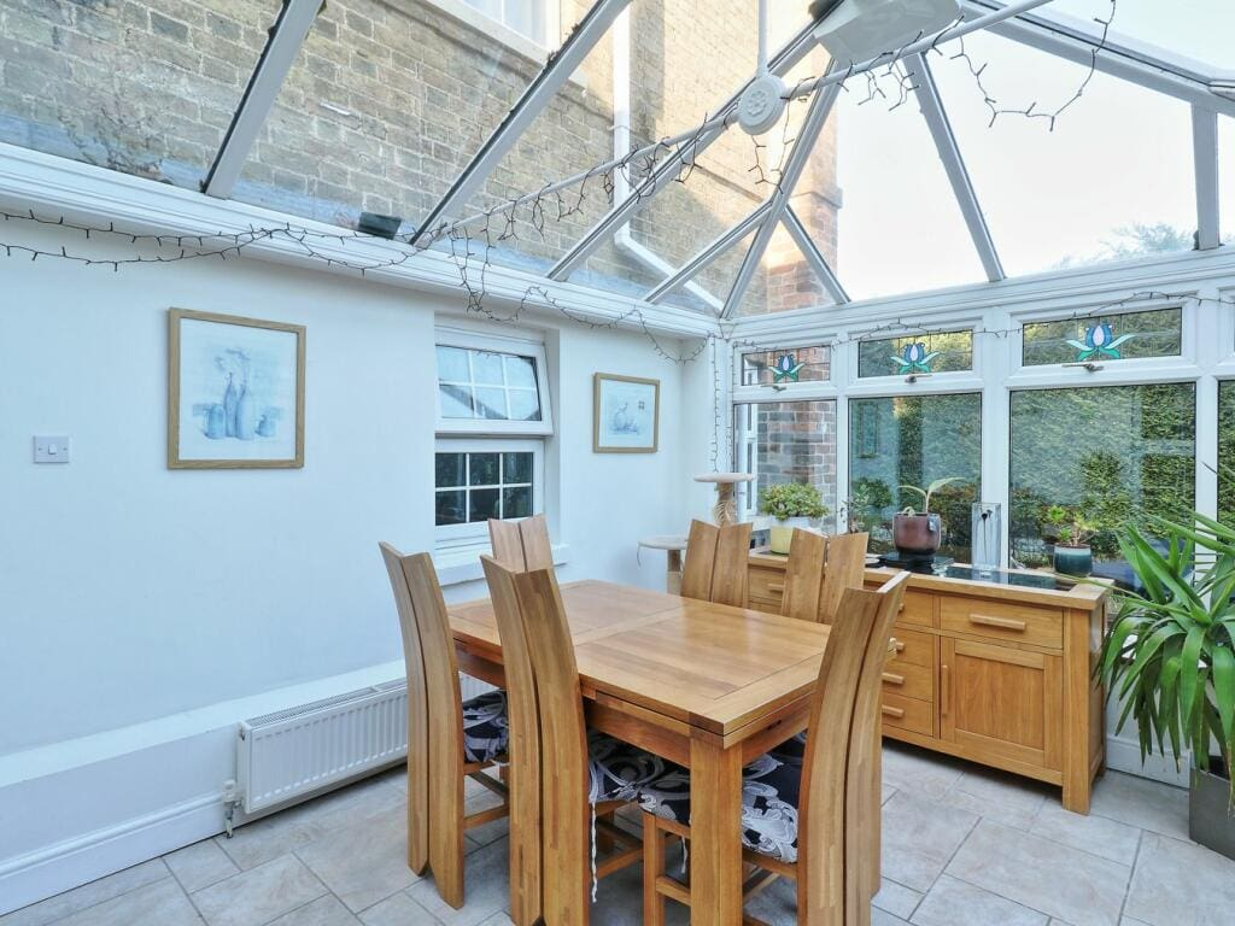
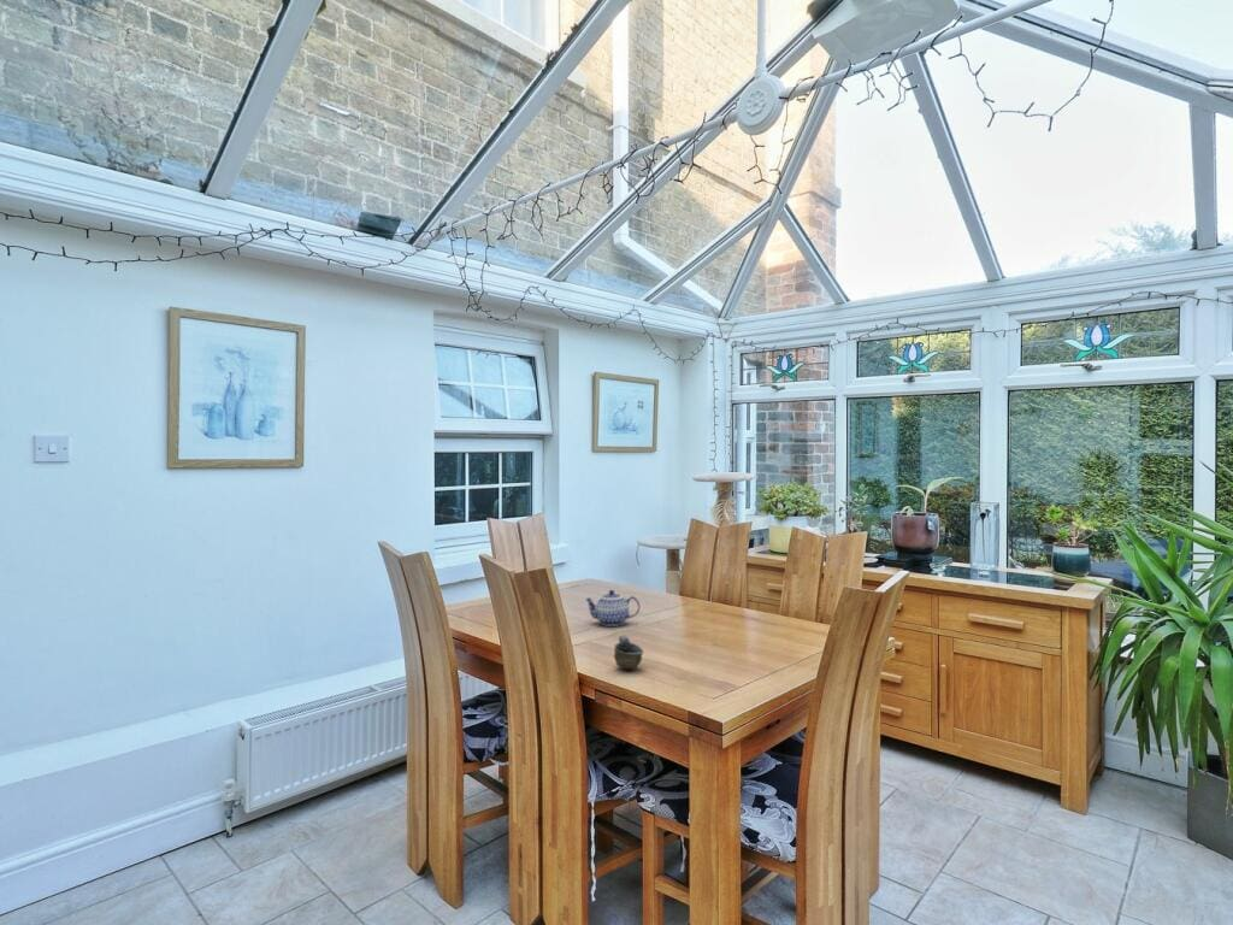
+ teapot [584,589,641,628]
+ cup [613,634,644,671]
